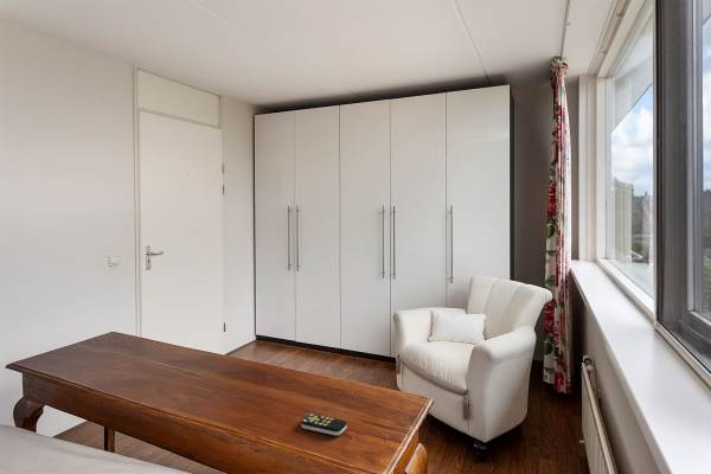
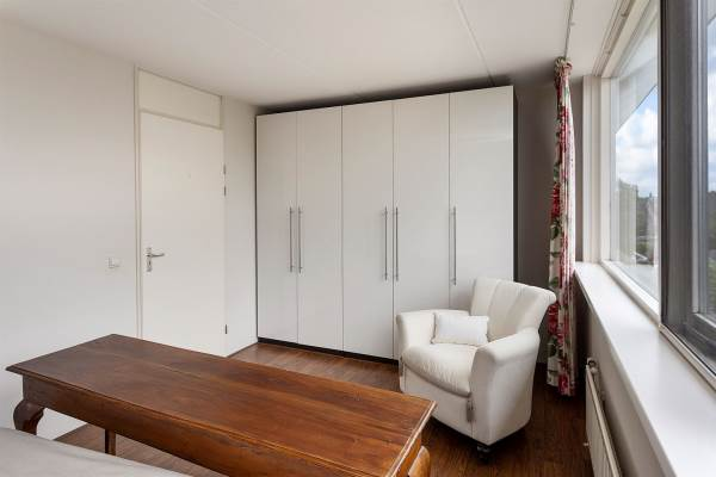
- remote control [300,414,348,436]
